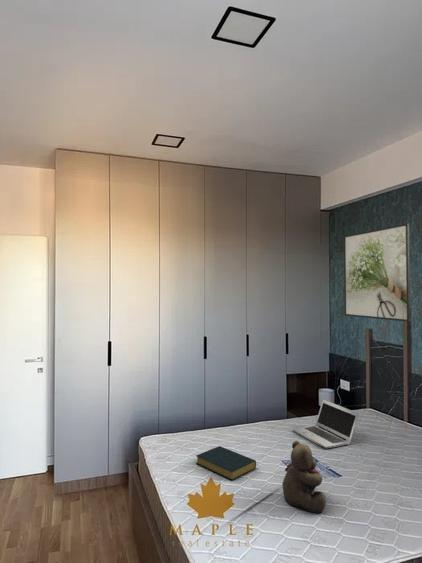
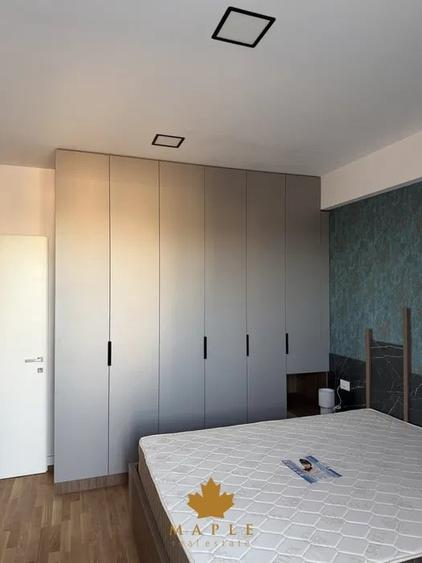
- teddy bear [281,440,327,514]
- laptop [292,399,359,450]
- hardback book [195,445,257,481]
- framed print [343,223,411,323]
